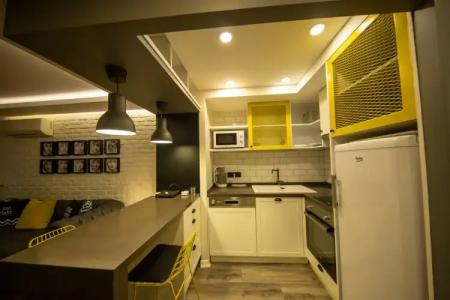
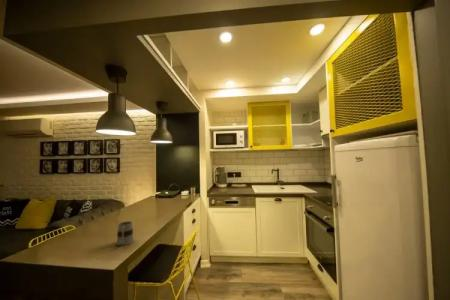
+ mug [115,220,135,246]
